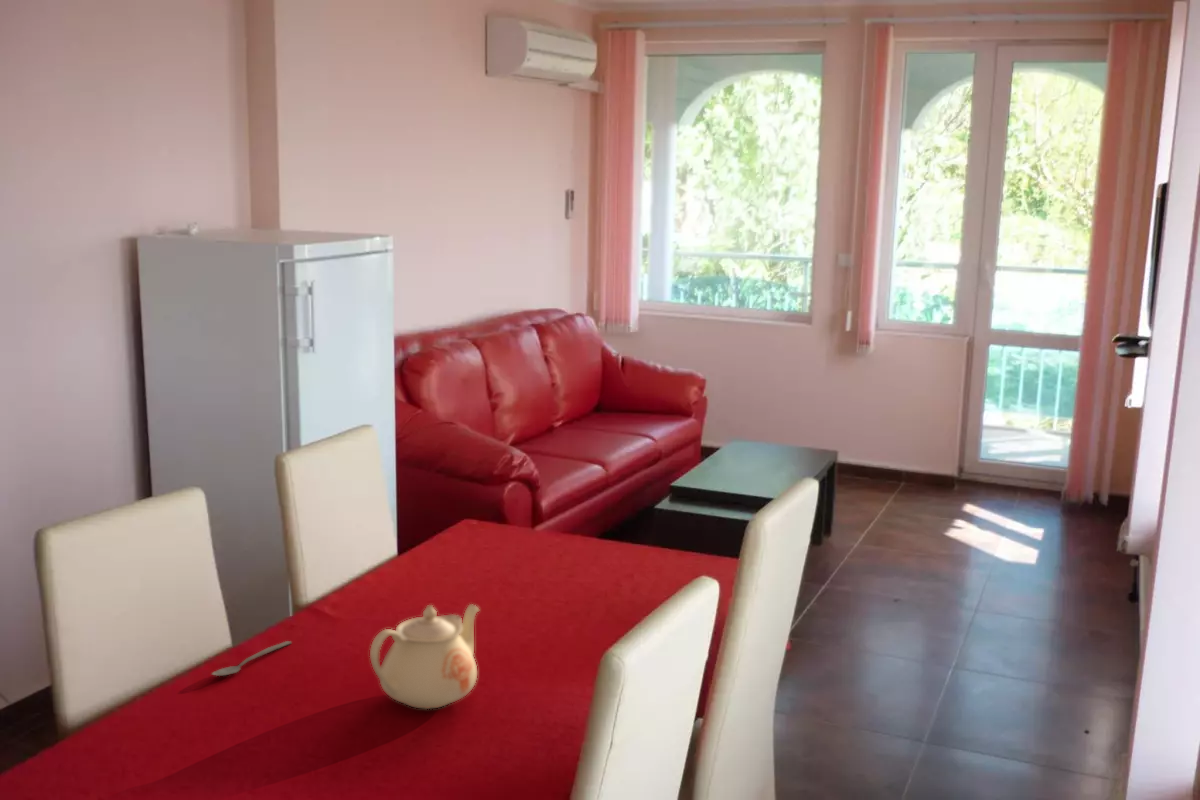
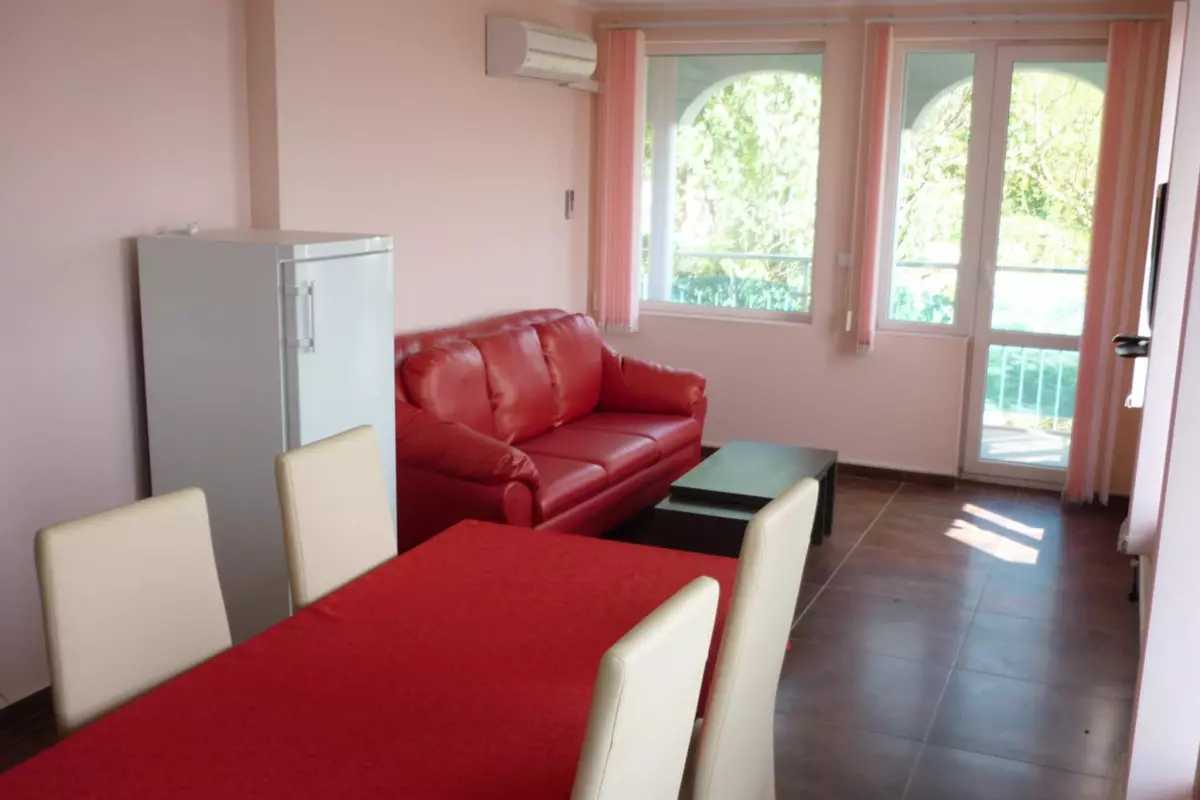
- teapot [369,603,480,710]
- spoon [210,640,293,677]
